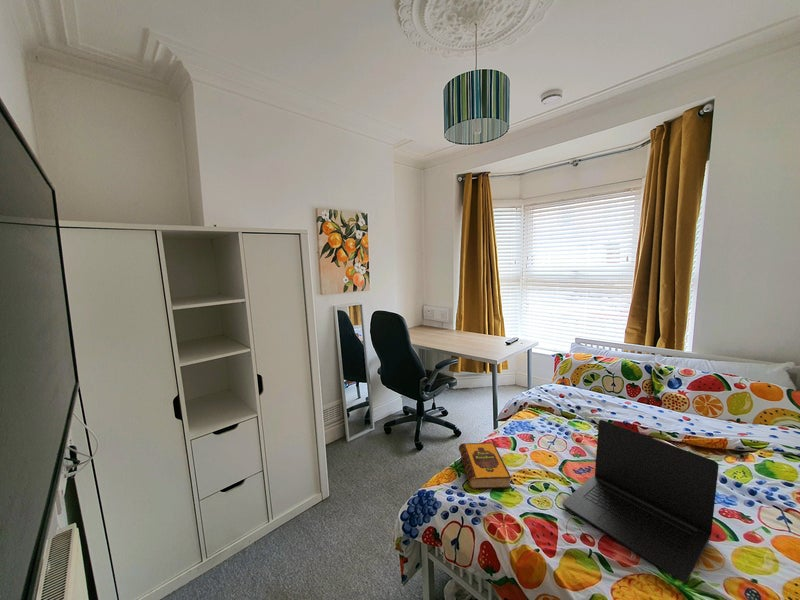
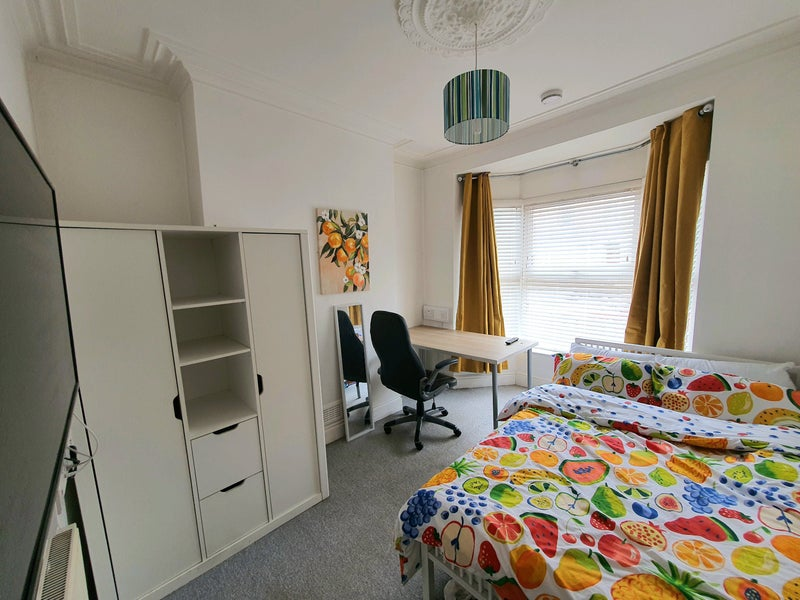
- laptop [562,419,720,583]
- hardback book [458,442,512,490]
